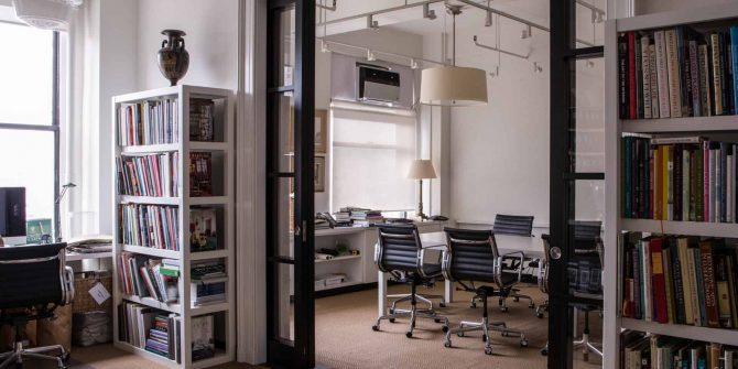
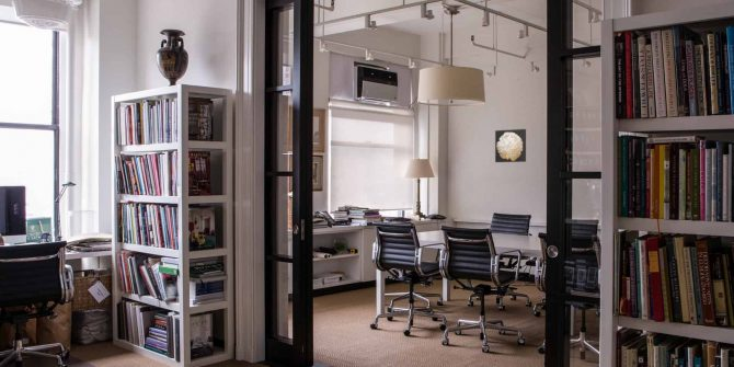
+ wall art [494,128,527,163]
